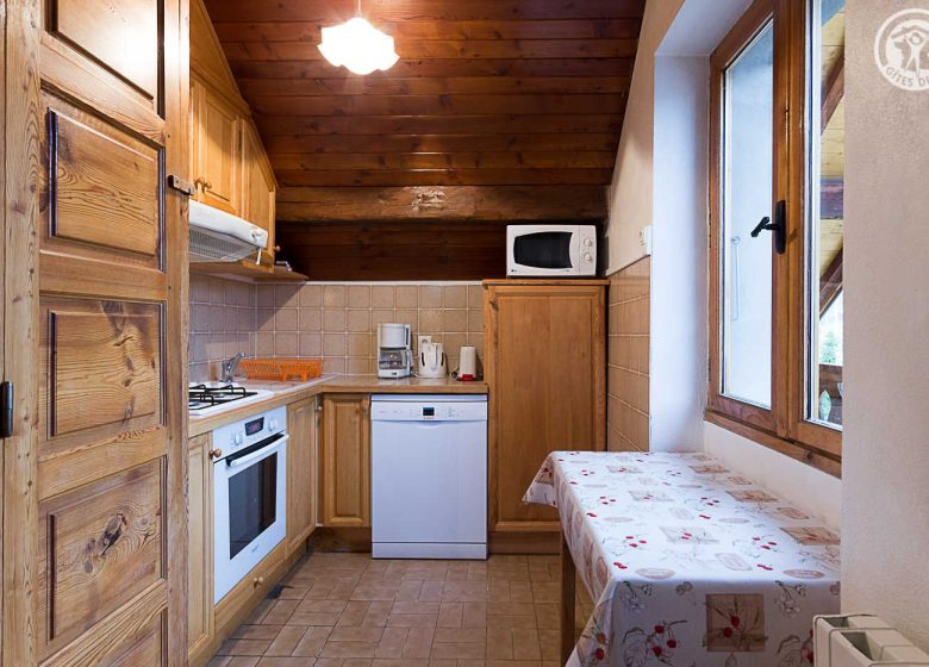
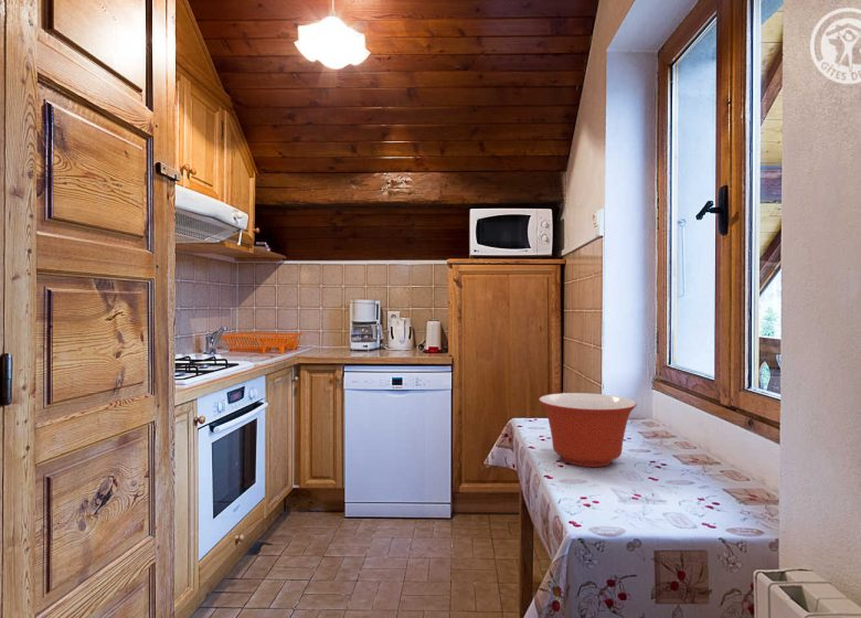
+ mixing bowl [538,392,638,468]
